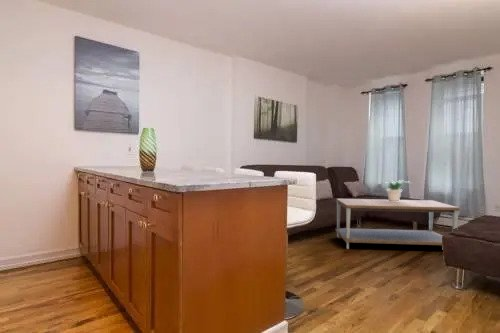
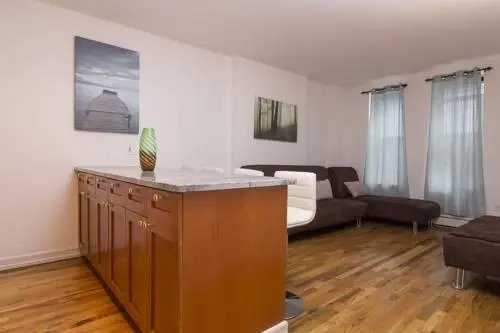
- coffee table [335,198,461,250]
- potted plant [383,179,412,201]
